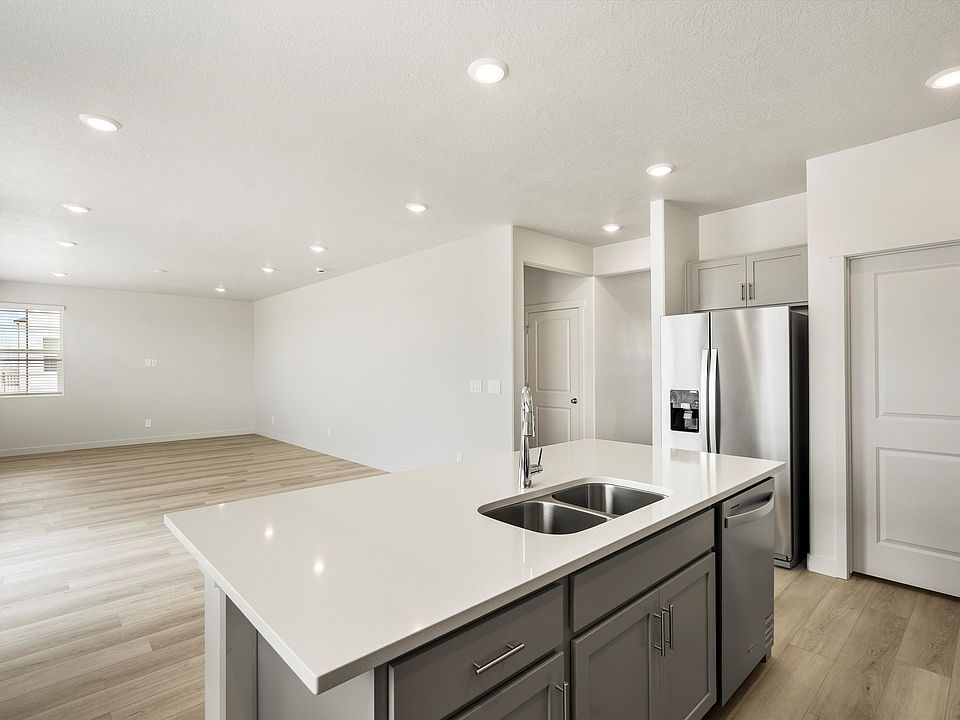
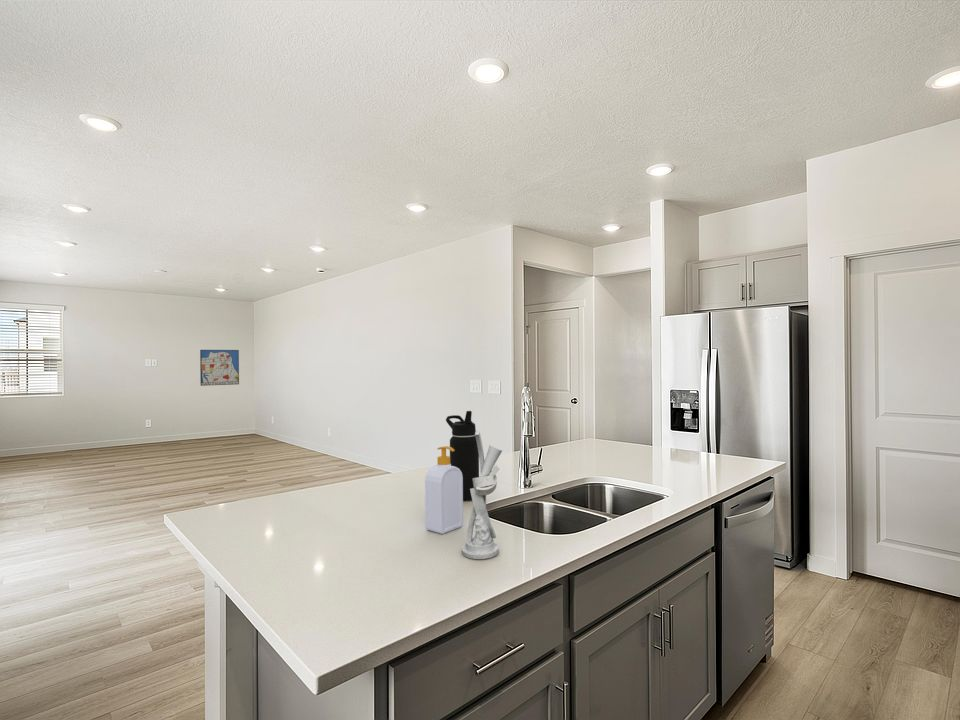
+ wall art [199,349,240,387]
+ water bottle [445,410,480,502]
+ soap bottle [424,445,464,535]
+ utensil holder [461,430,503,560]
